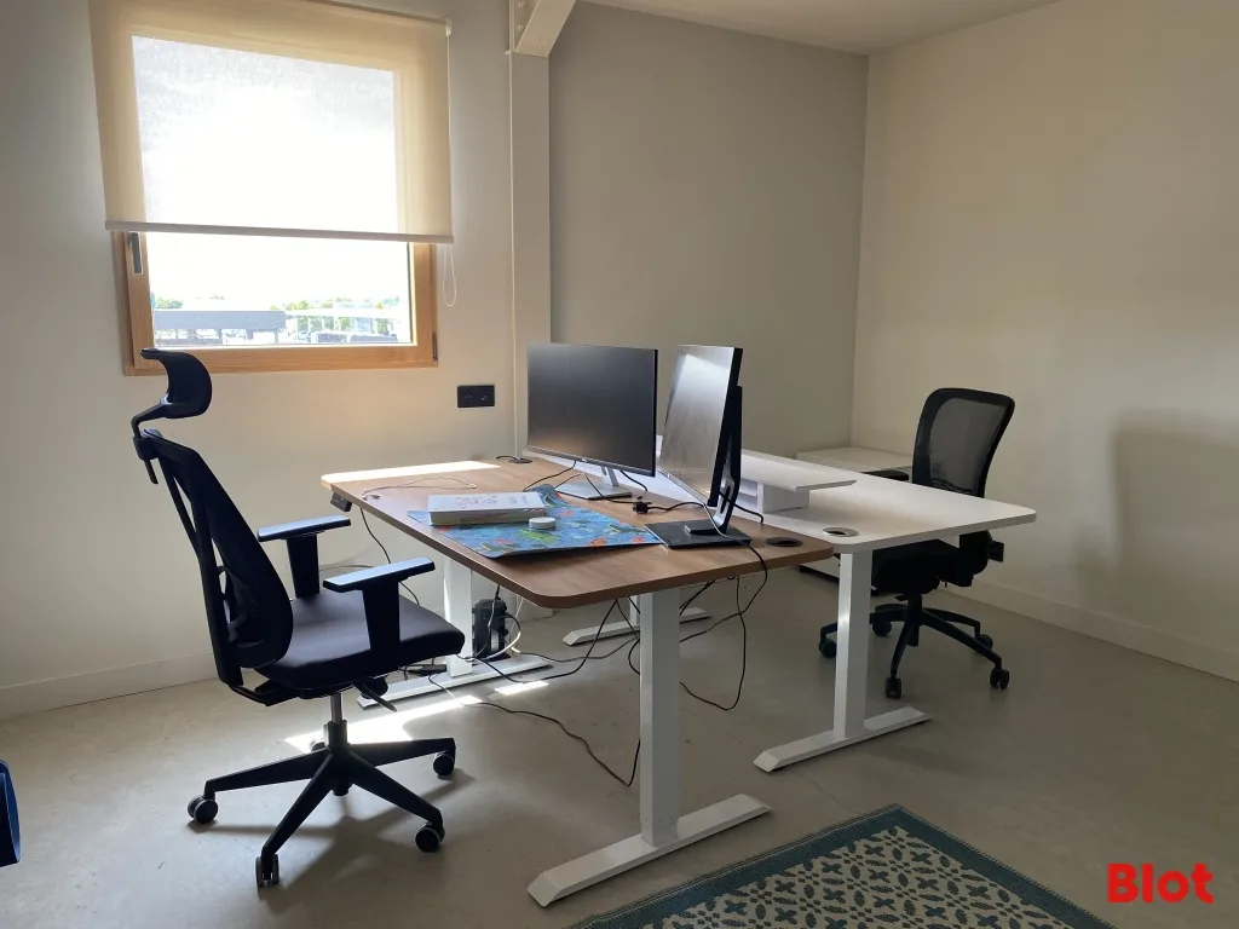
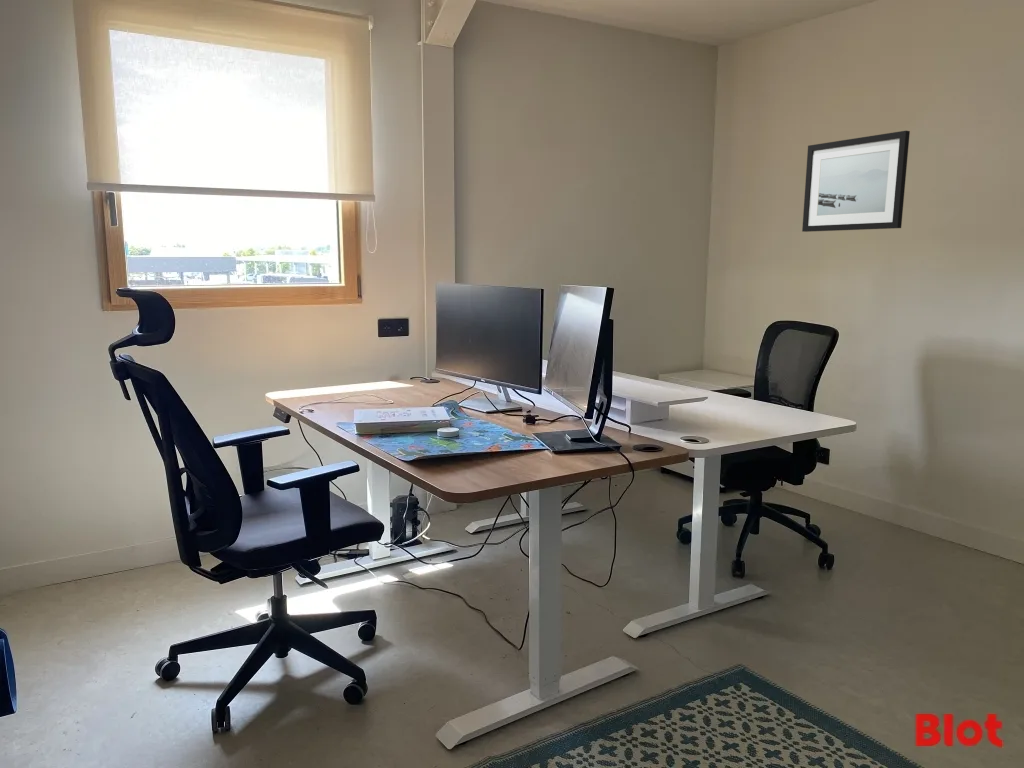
+ wall art [801,130,911,233]
